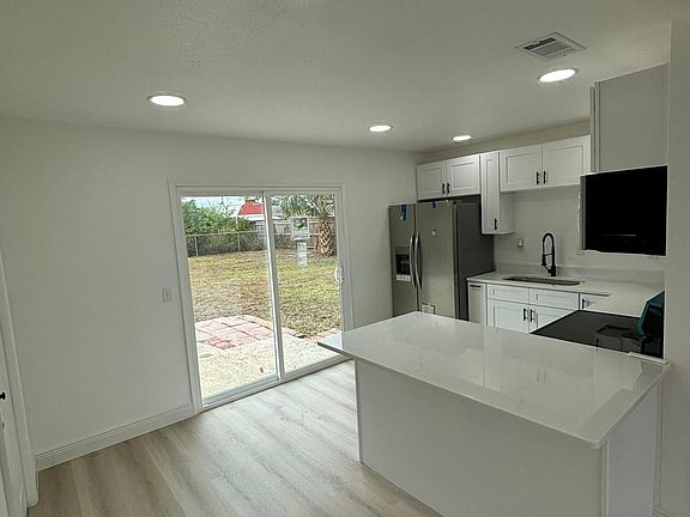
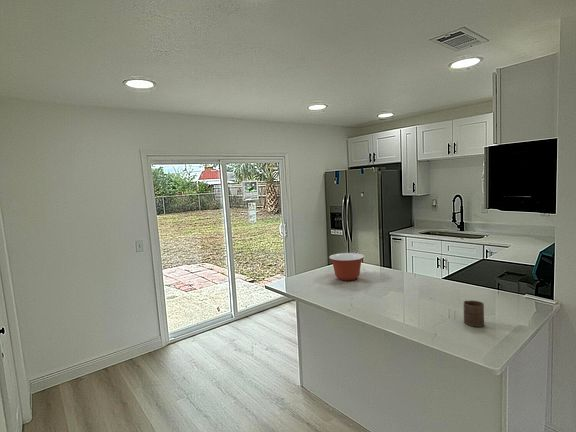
+ cup [463,300,485,328]
+ mixing bowl [328,252,365,282]
